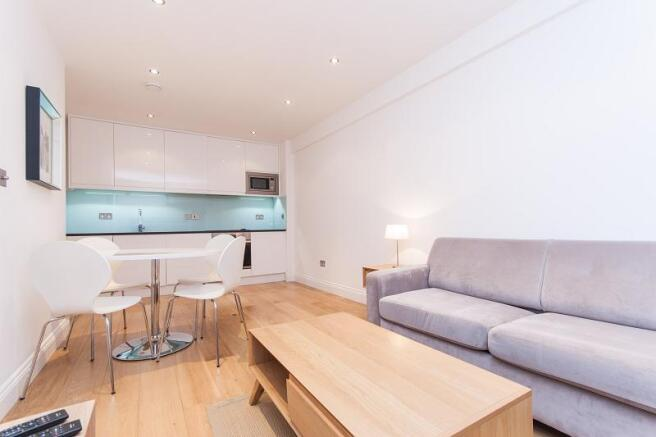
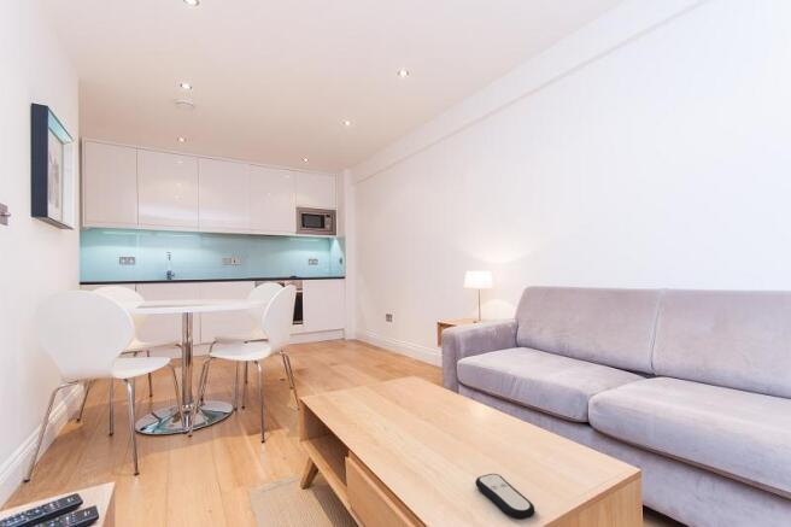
+ remote control [474,473,535,521]
